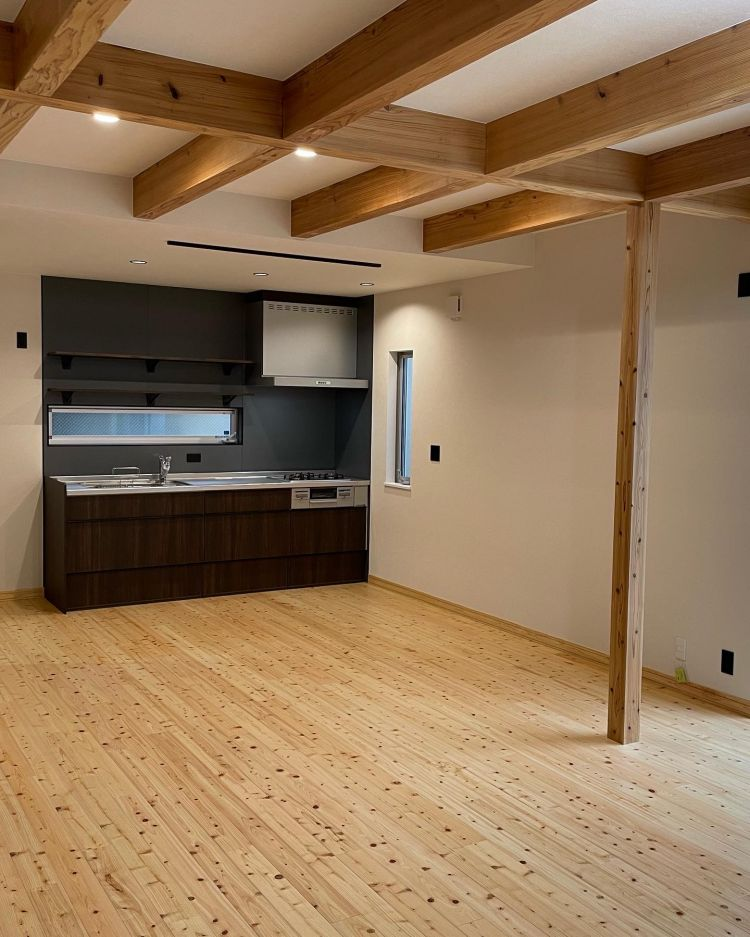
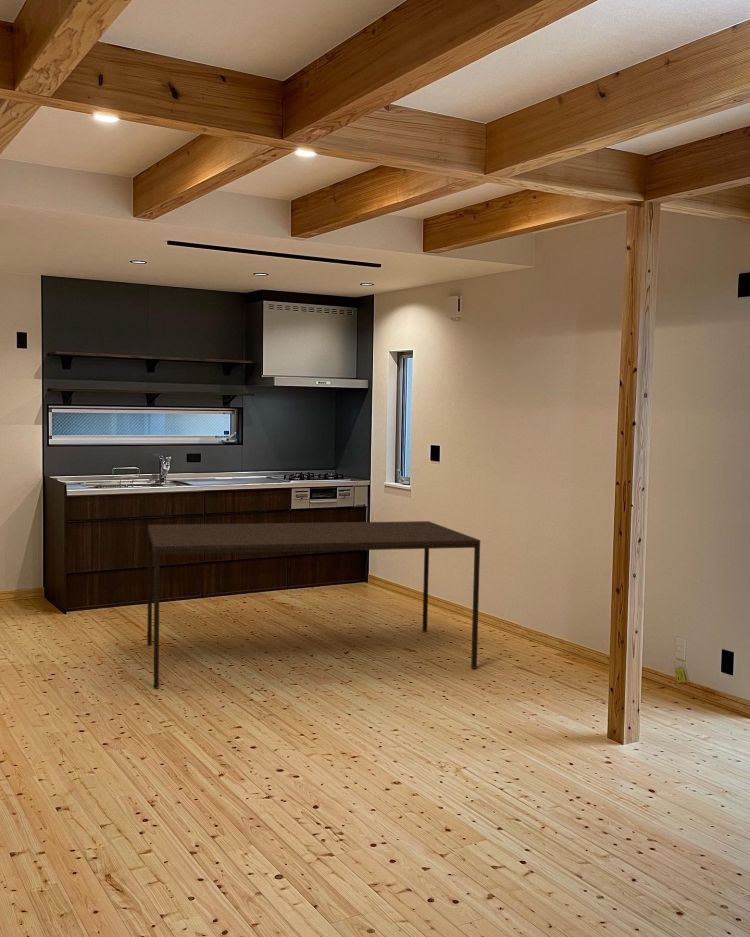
+ dining table [146,520,481,688]
